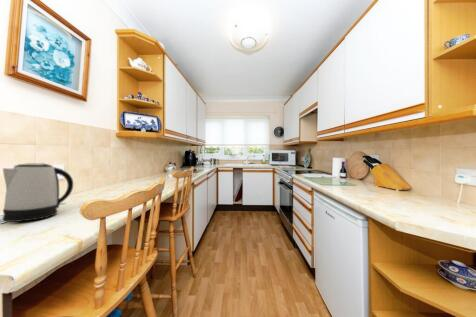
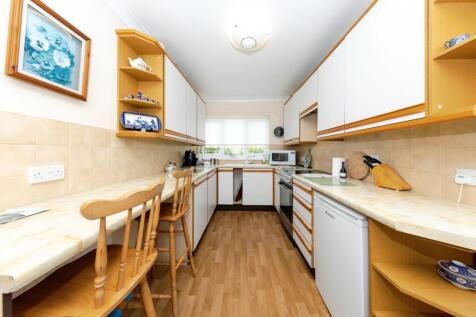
- kettle [2,162,74,223]
